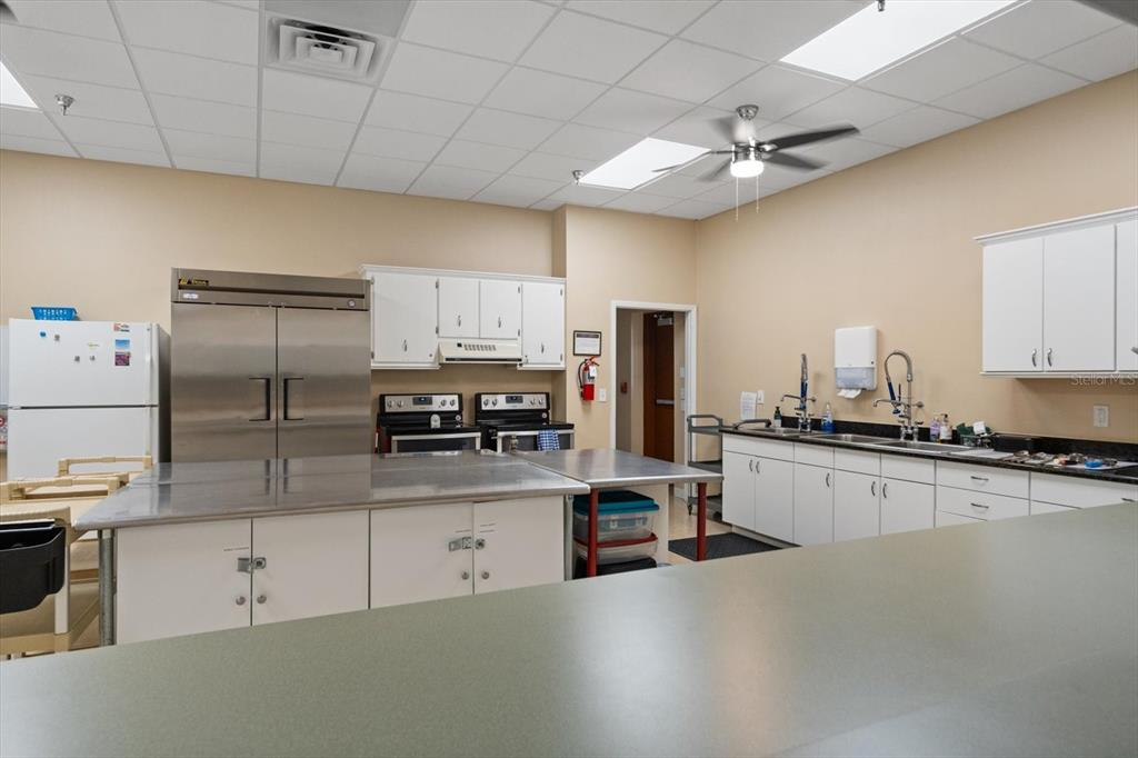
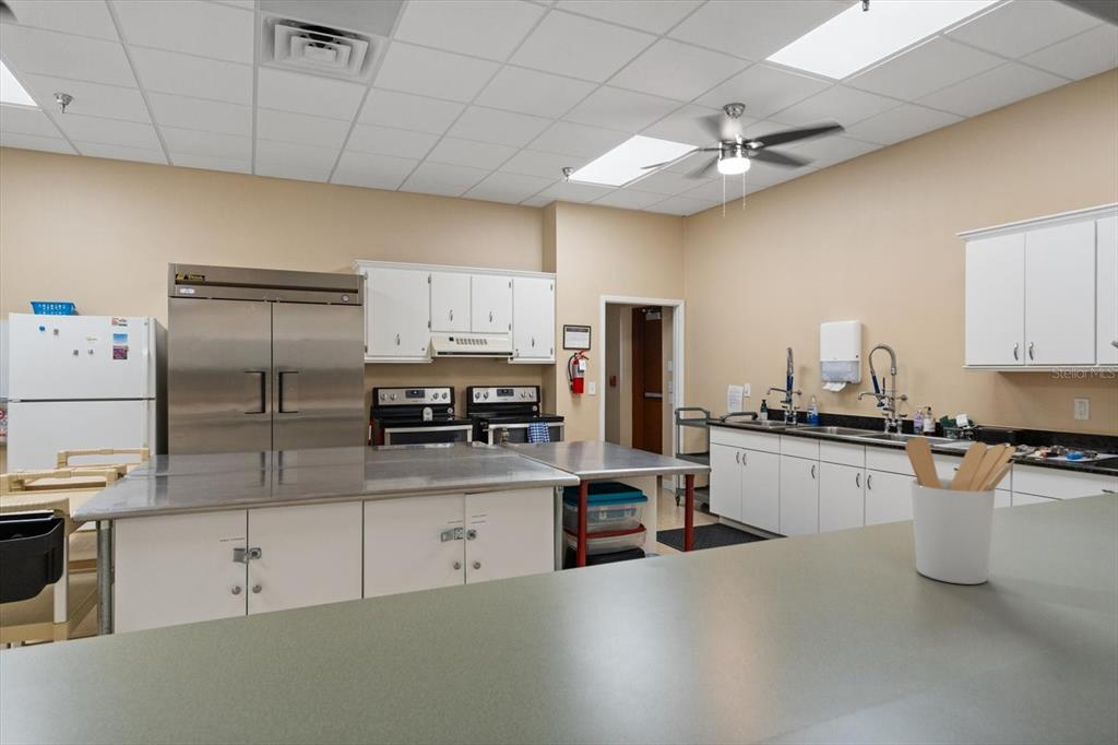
+ utensil holder [904,436,1016,586]
